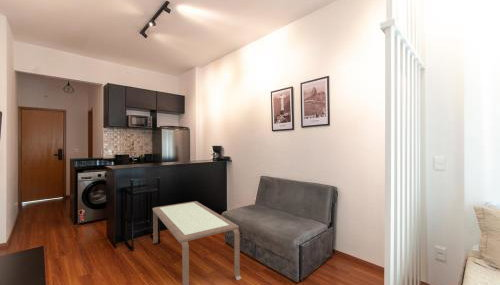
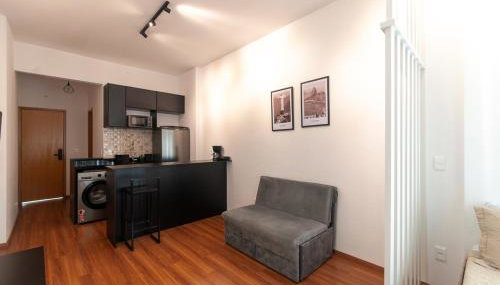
- coffee table [152,200,242,285]
